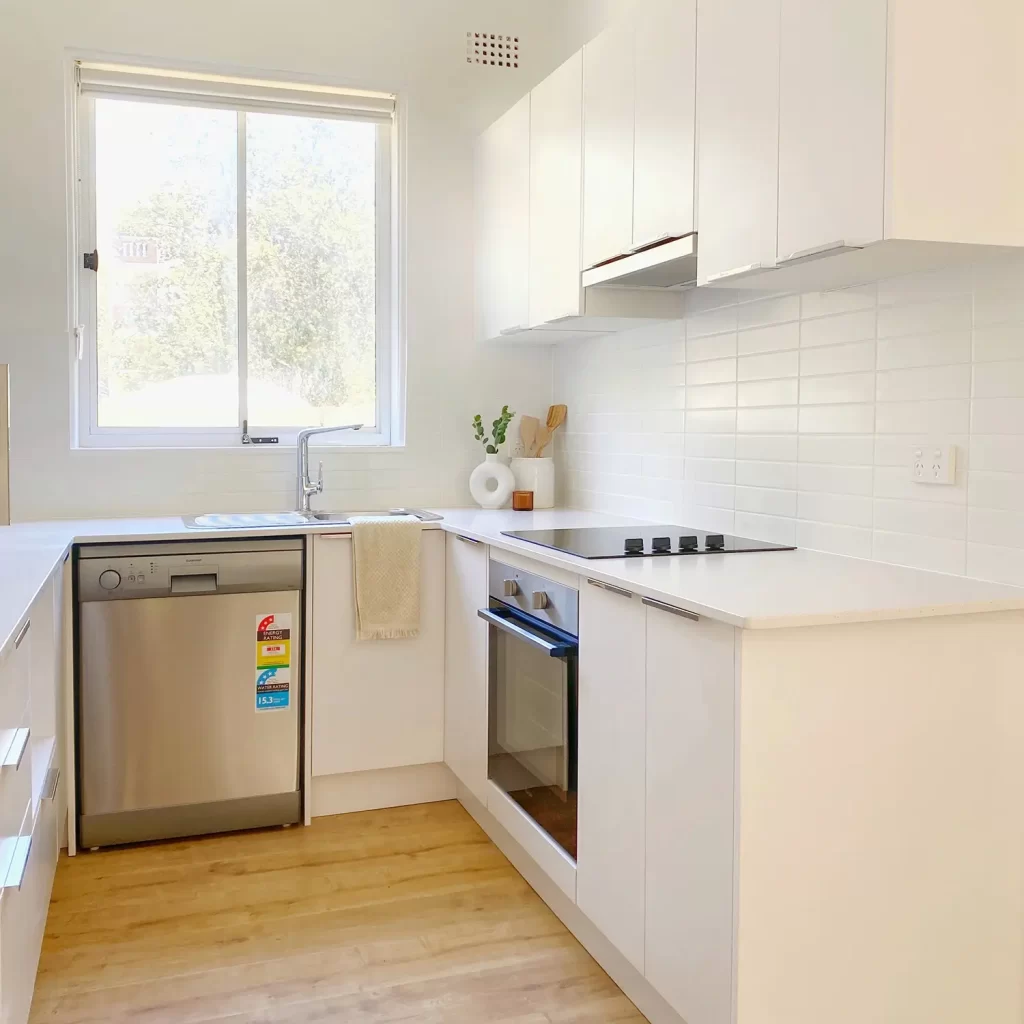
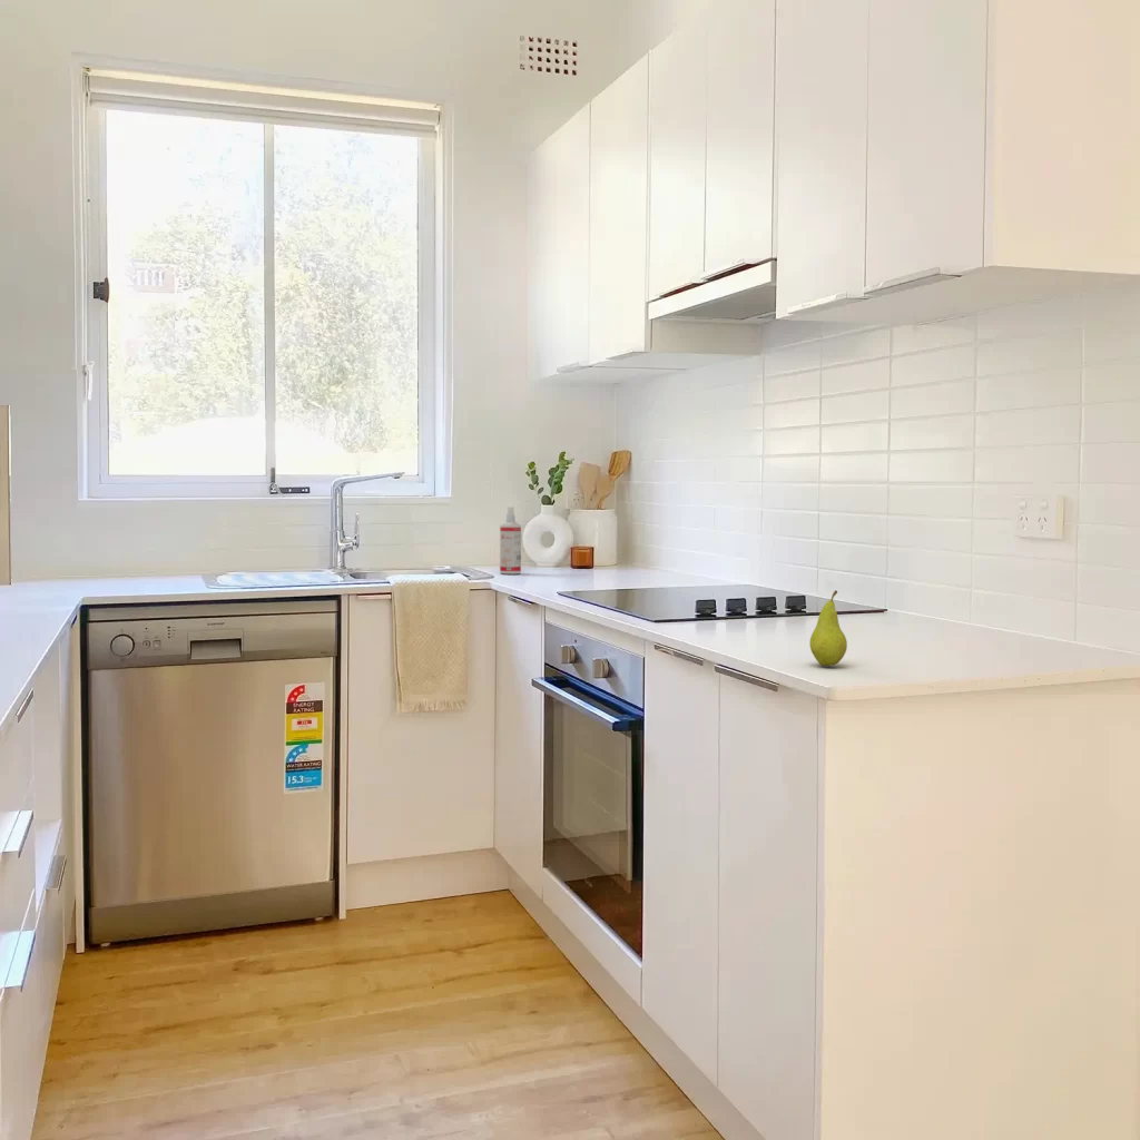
+ fruit [808,589,848,667]
+ spray bottle [499,505,522,574]
